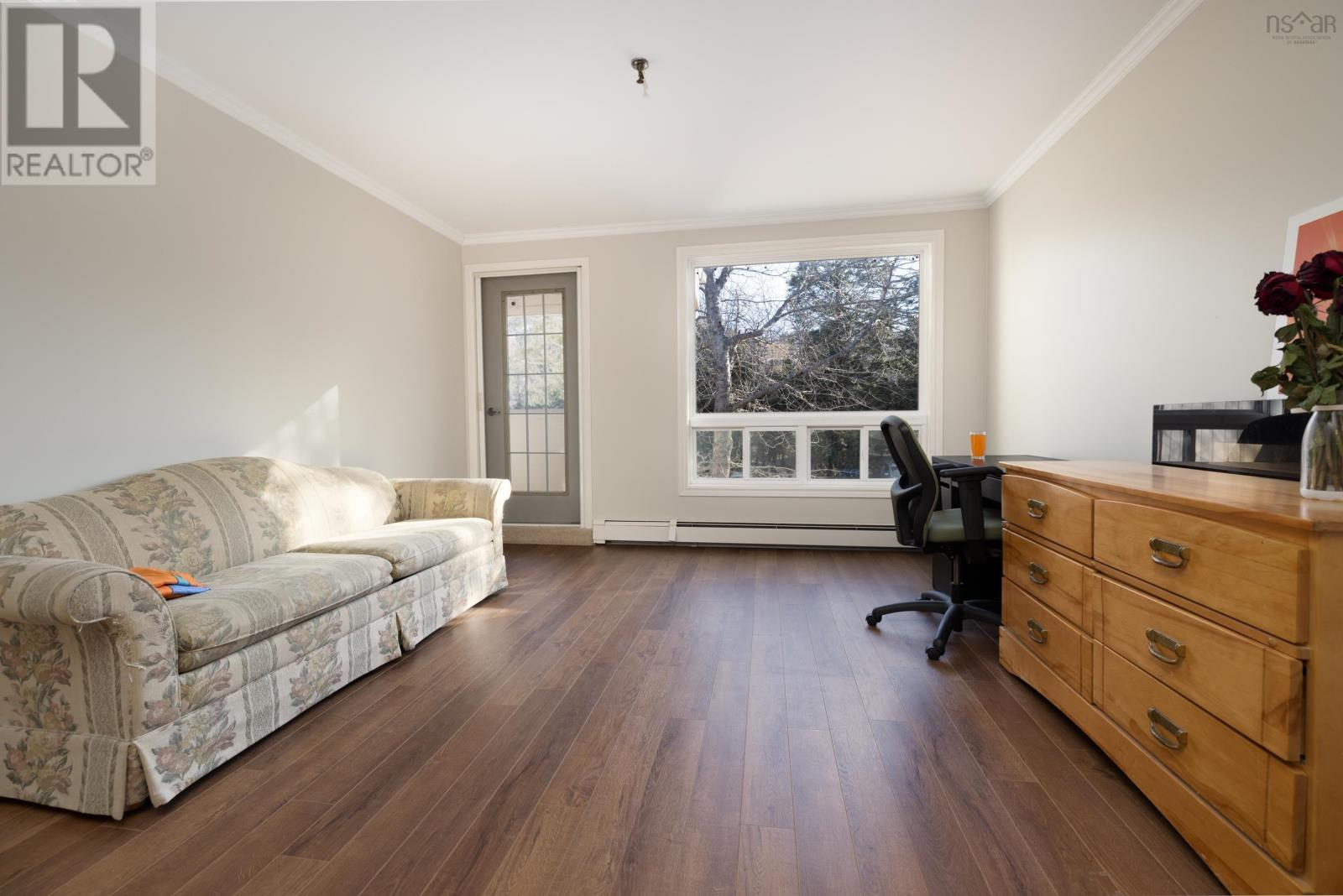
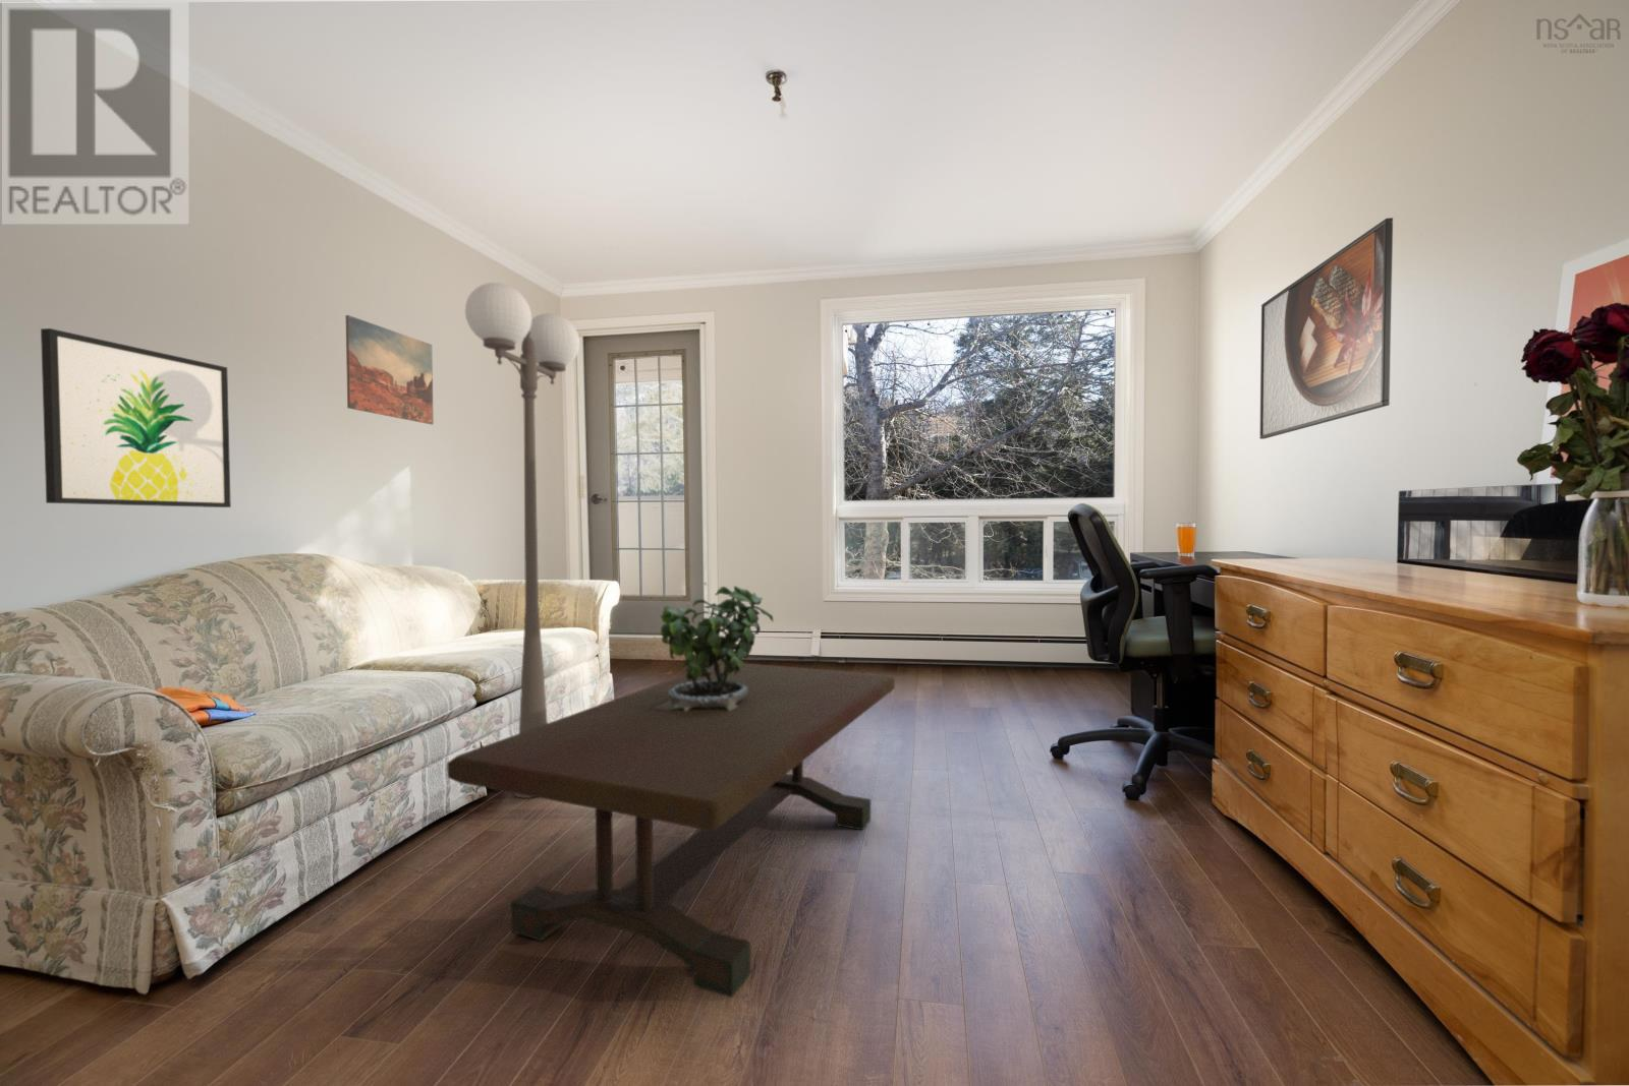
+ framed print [1258,217,1394,440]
+ potted plant [654,581,774,711]
+ wall art [40,327,232,508]
+ wall art [346,314,434,425]
+ floor lamp [465,281,580,799]
+ coffee table [446,661,896,998]
